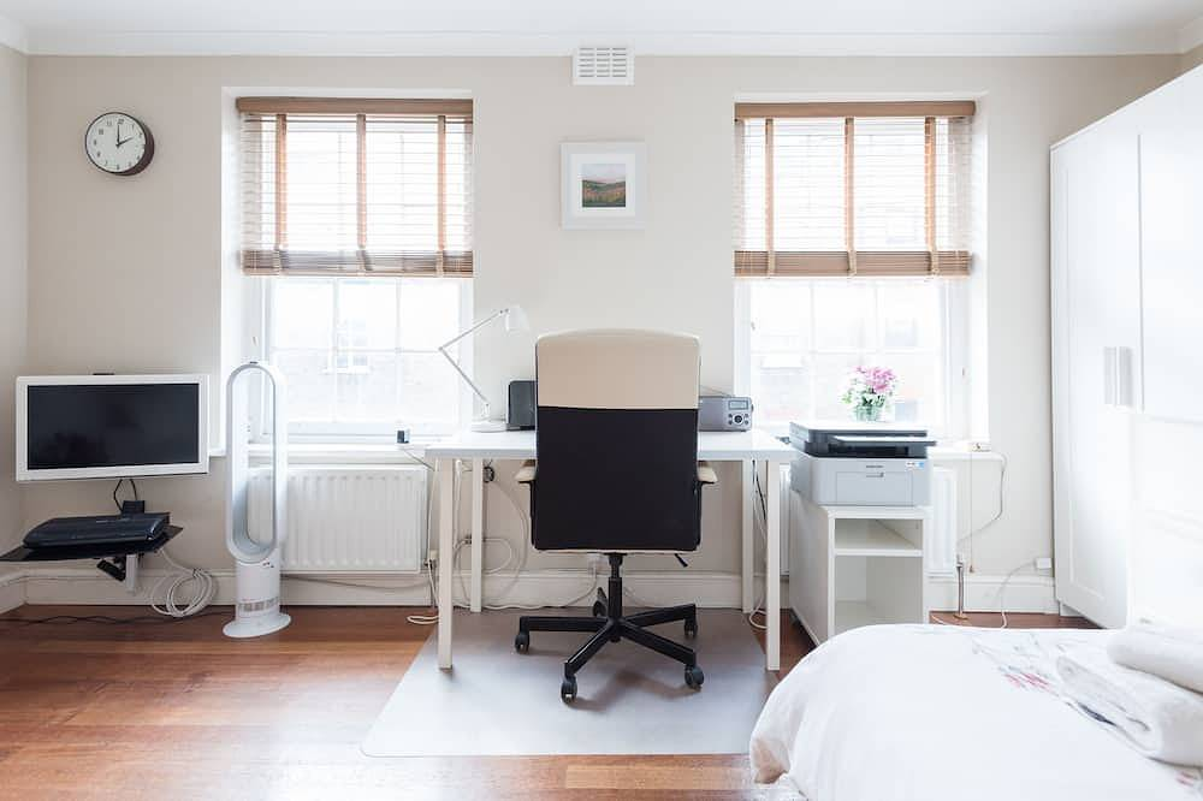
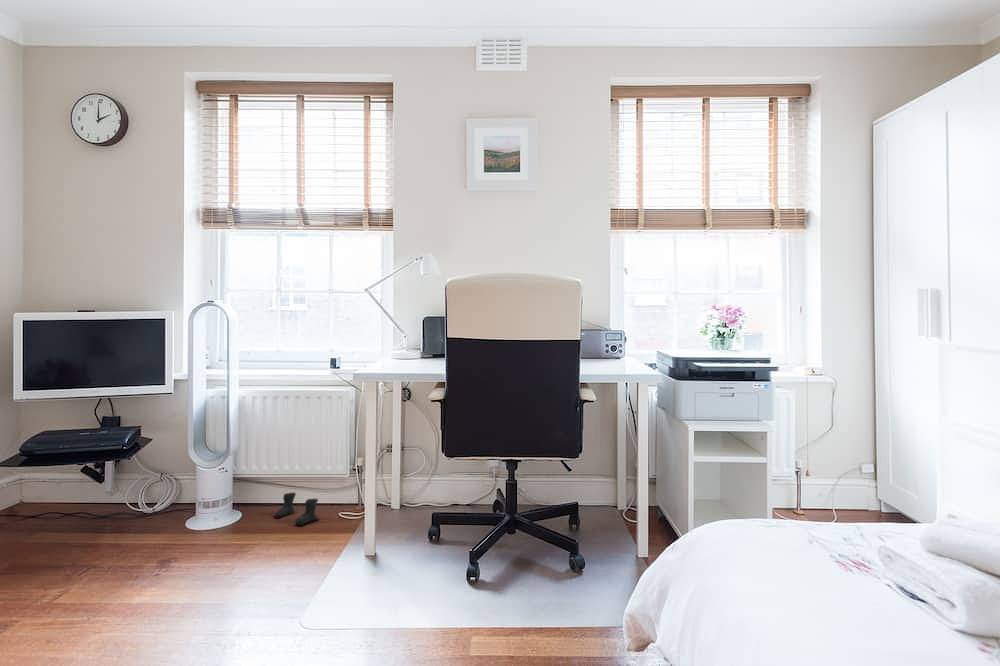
+ boots [273,491,321,526]
